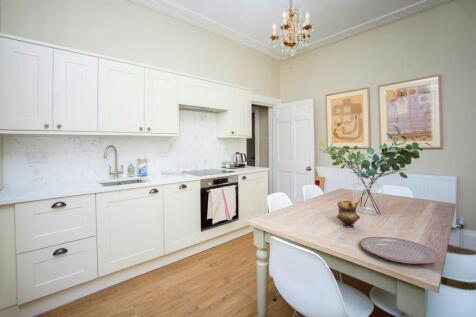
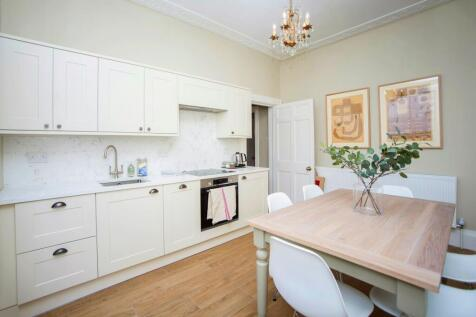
- teapot [336,200,361,229]
- plate [359,236,441,265]
